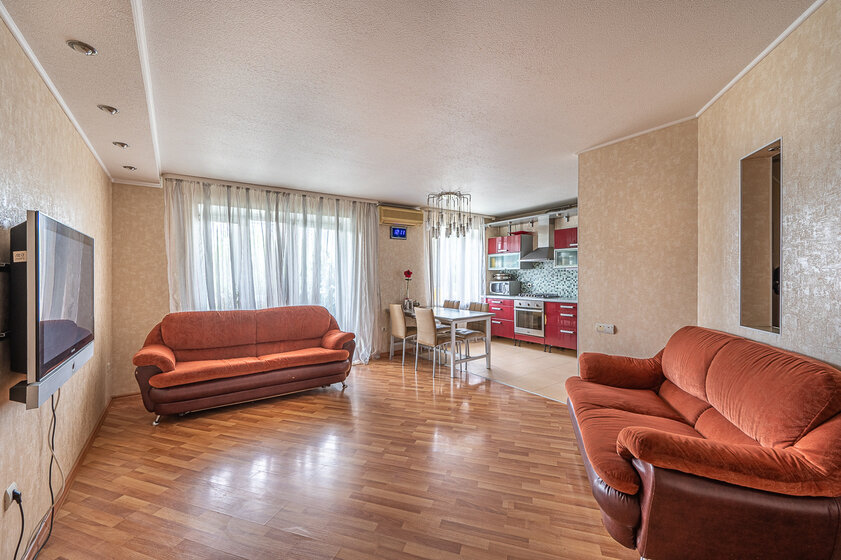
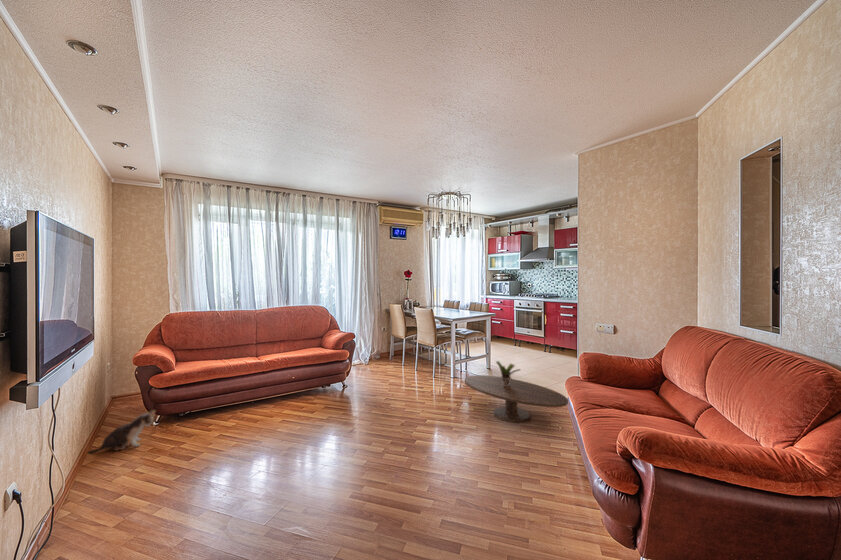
+ potted plant [495,360,521,386]
+ plush toy [86,409,157,455]
+ coffee table [464,374,569,423]
